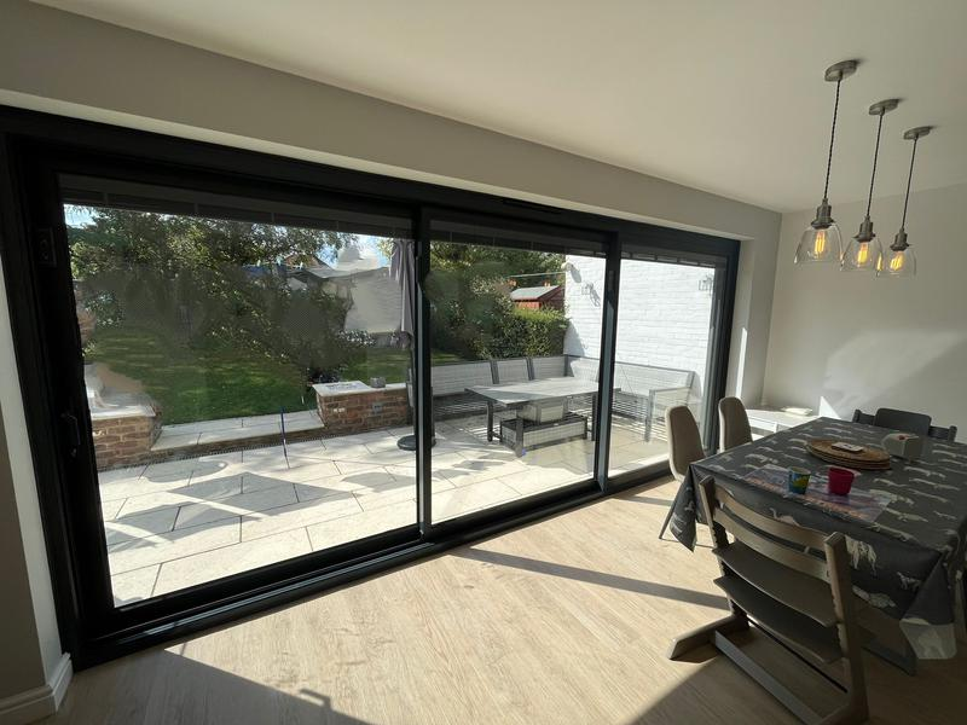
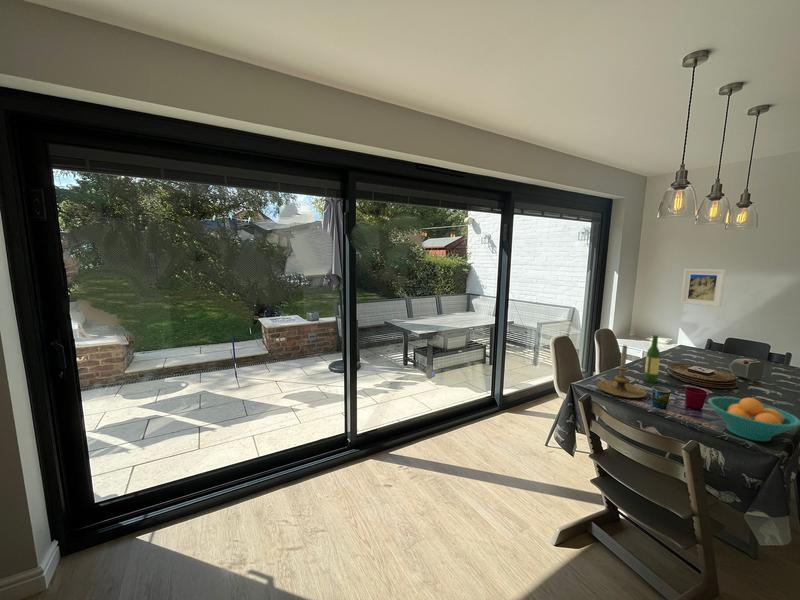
+ wine bottle [643,334,661,384]
+ candle holder [596,344,648,399]
+ fruit bowl [707,396,800,442]
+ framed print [679,268,727,308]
